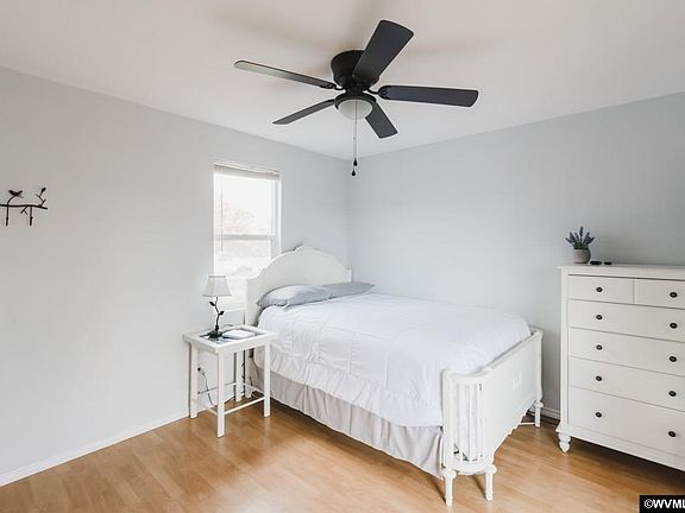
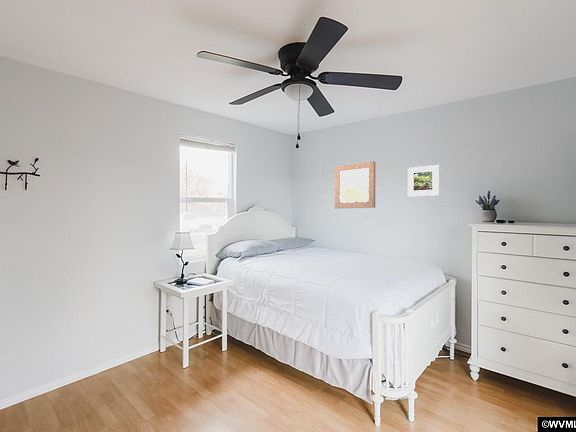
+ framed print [407,164,440,197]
+ wall art [334,161,376,209]
